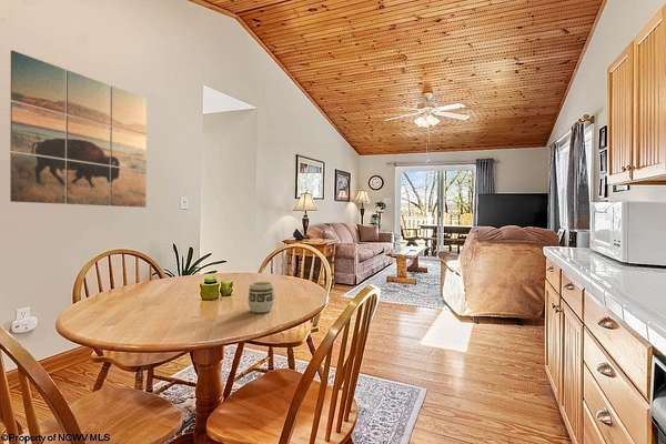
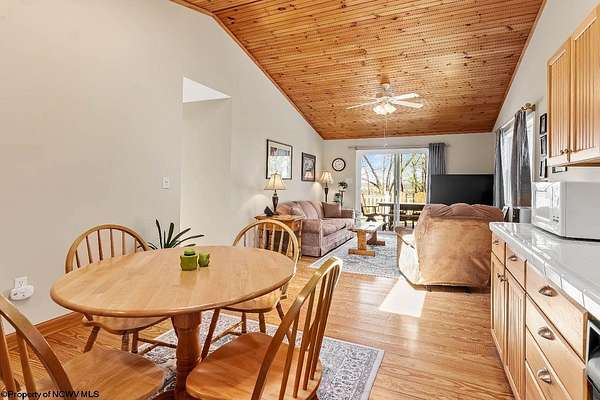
- wall art [9,49,148,209]
- cup [246,281,275,314]
